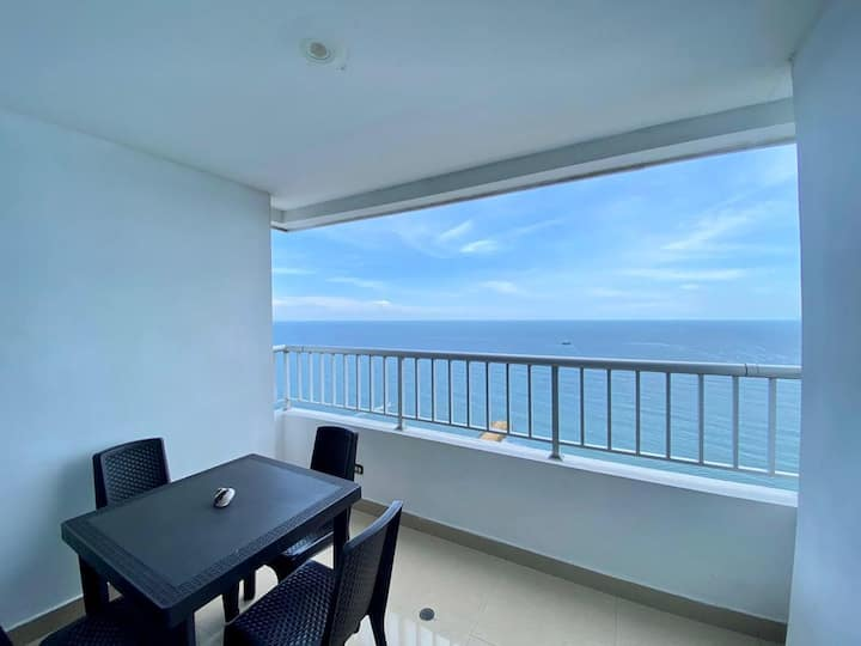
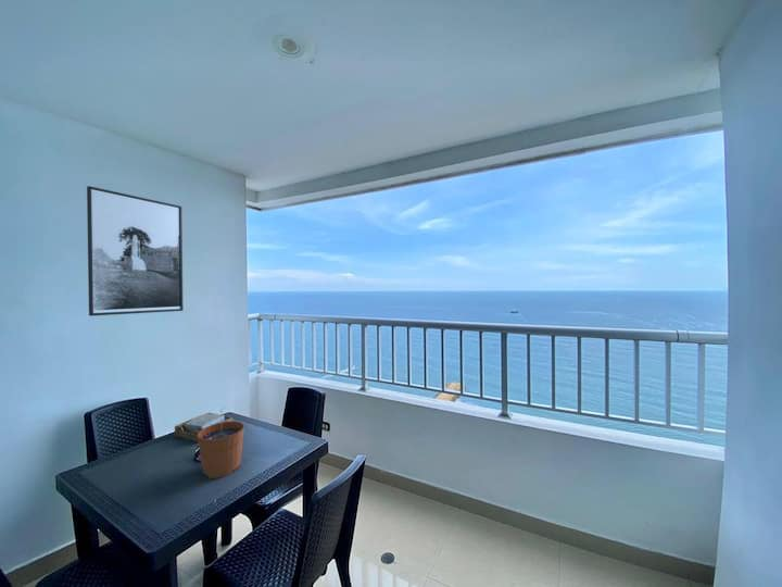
+ plant pot [198,407,245,479]
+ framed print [86,185,185,317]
+ napkin holder [174,412,234,444]
